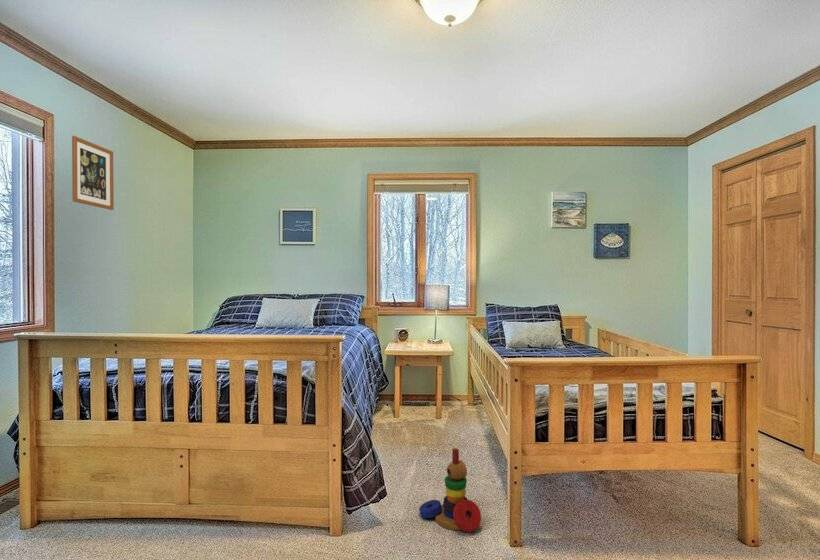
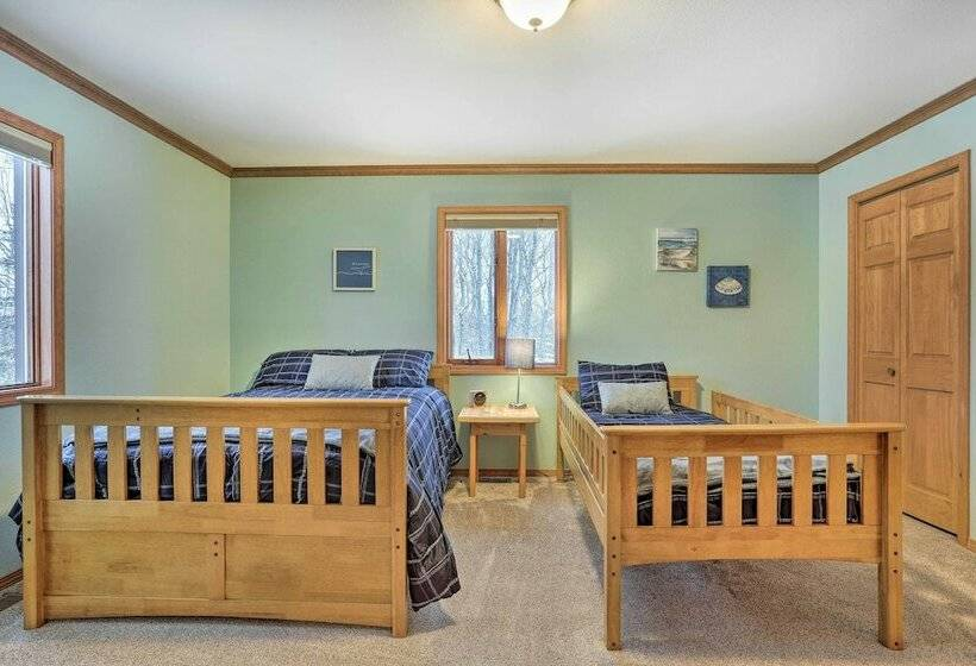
- stacking toy [418,447,482,533]
- wall art [71,135,115,211]
